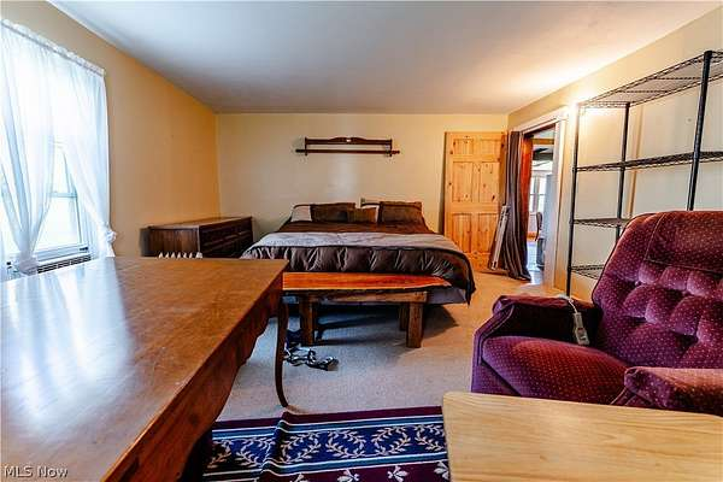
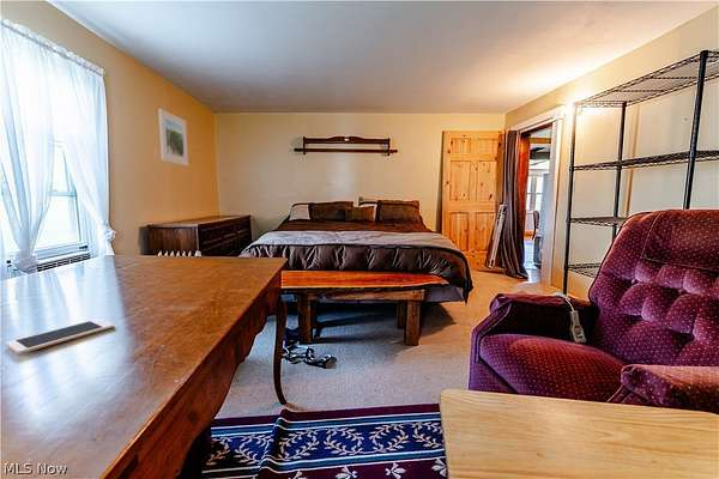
+ cell phone [5,317,115,356]
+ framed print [157,108,189,166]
